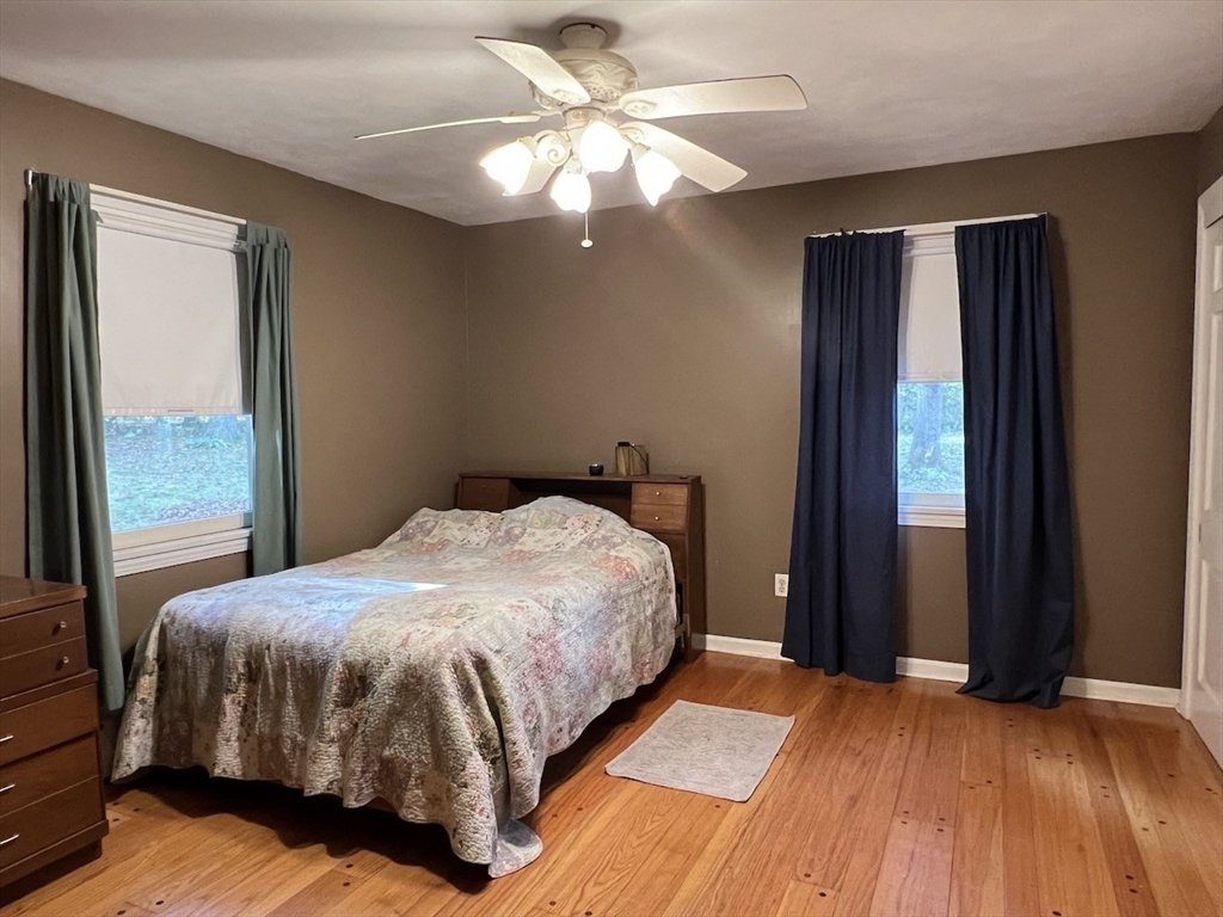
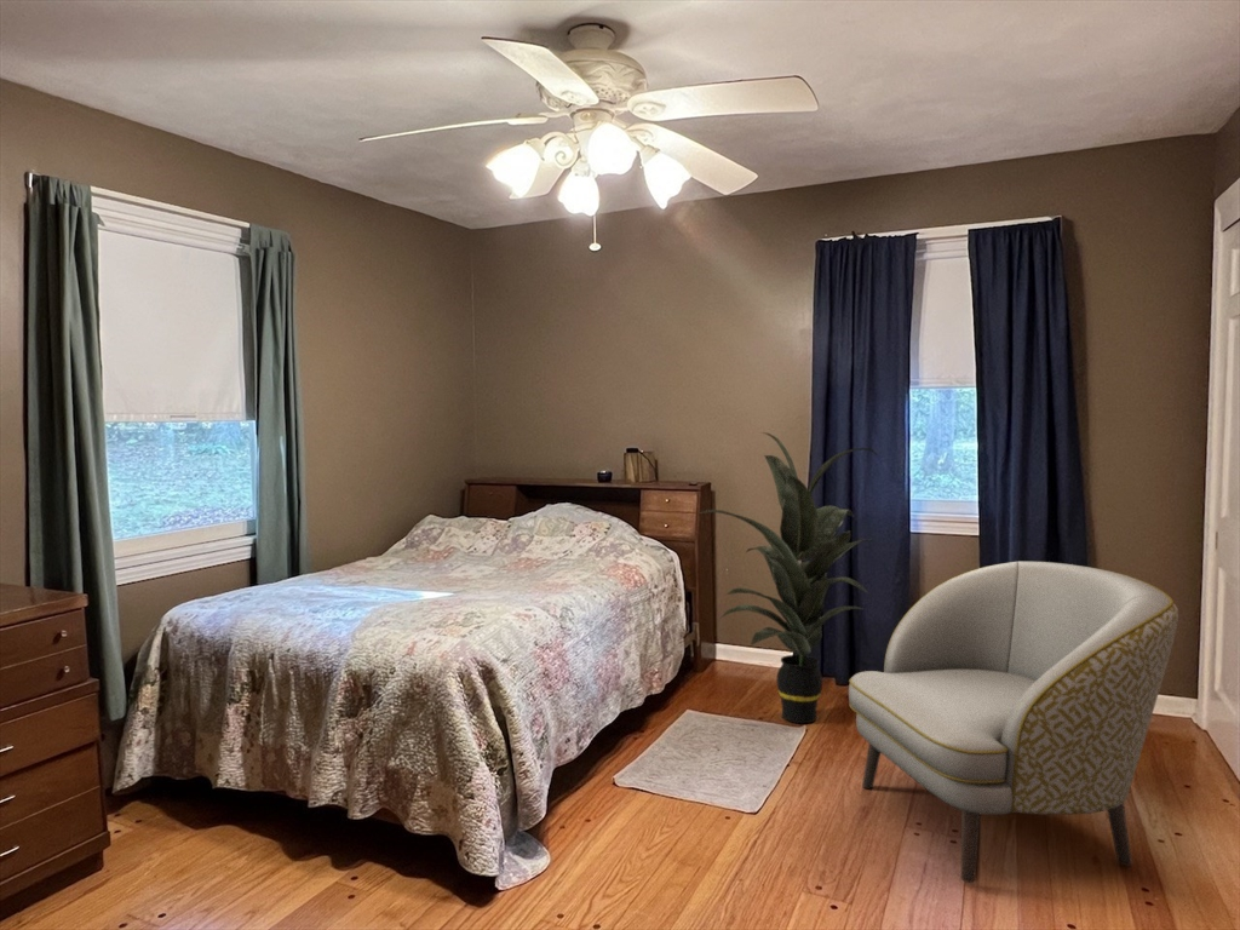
+ armchair [848,561,1179,884]
+ indoor plant [695,431,880,724]
